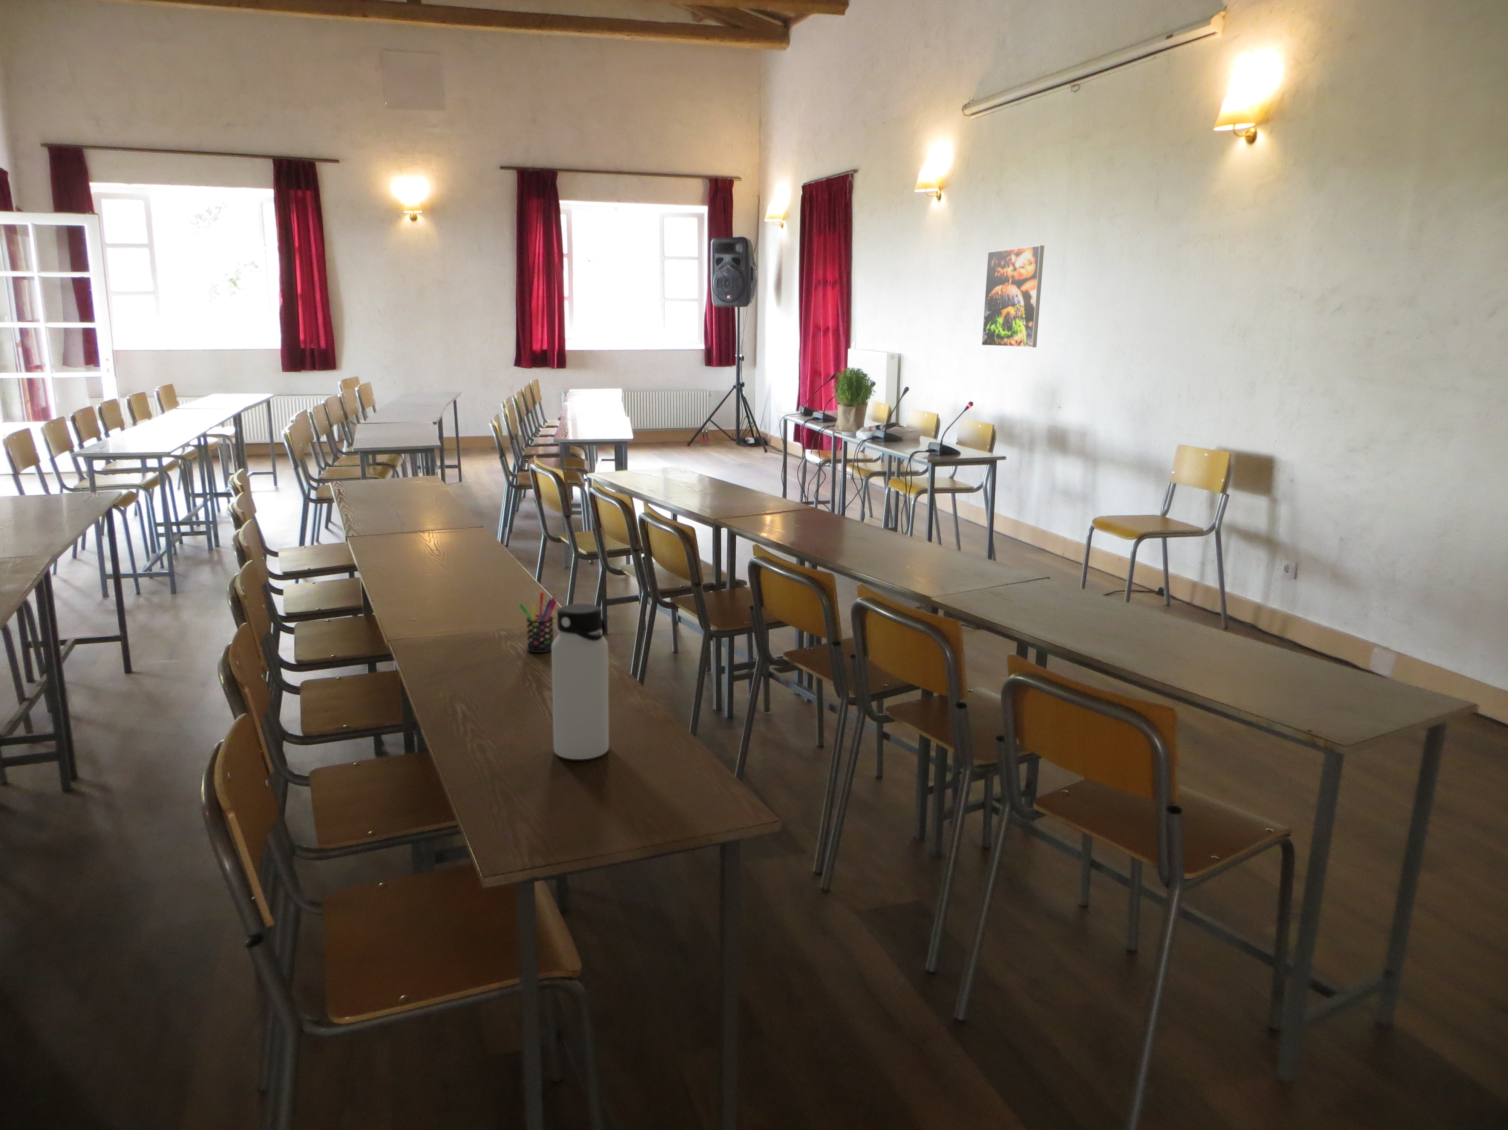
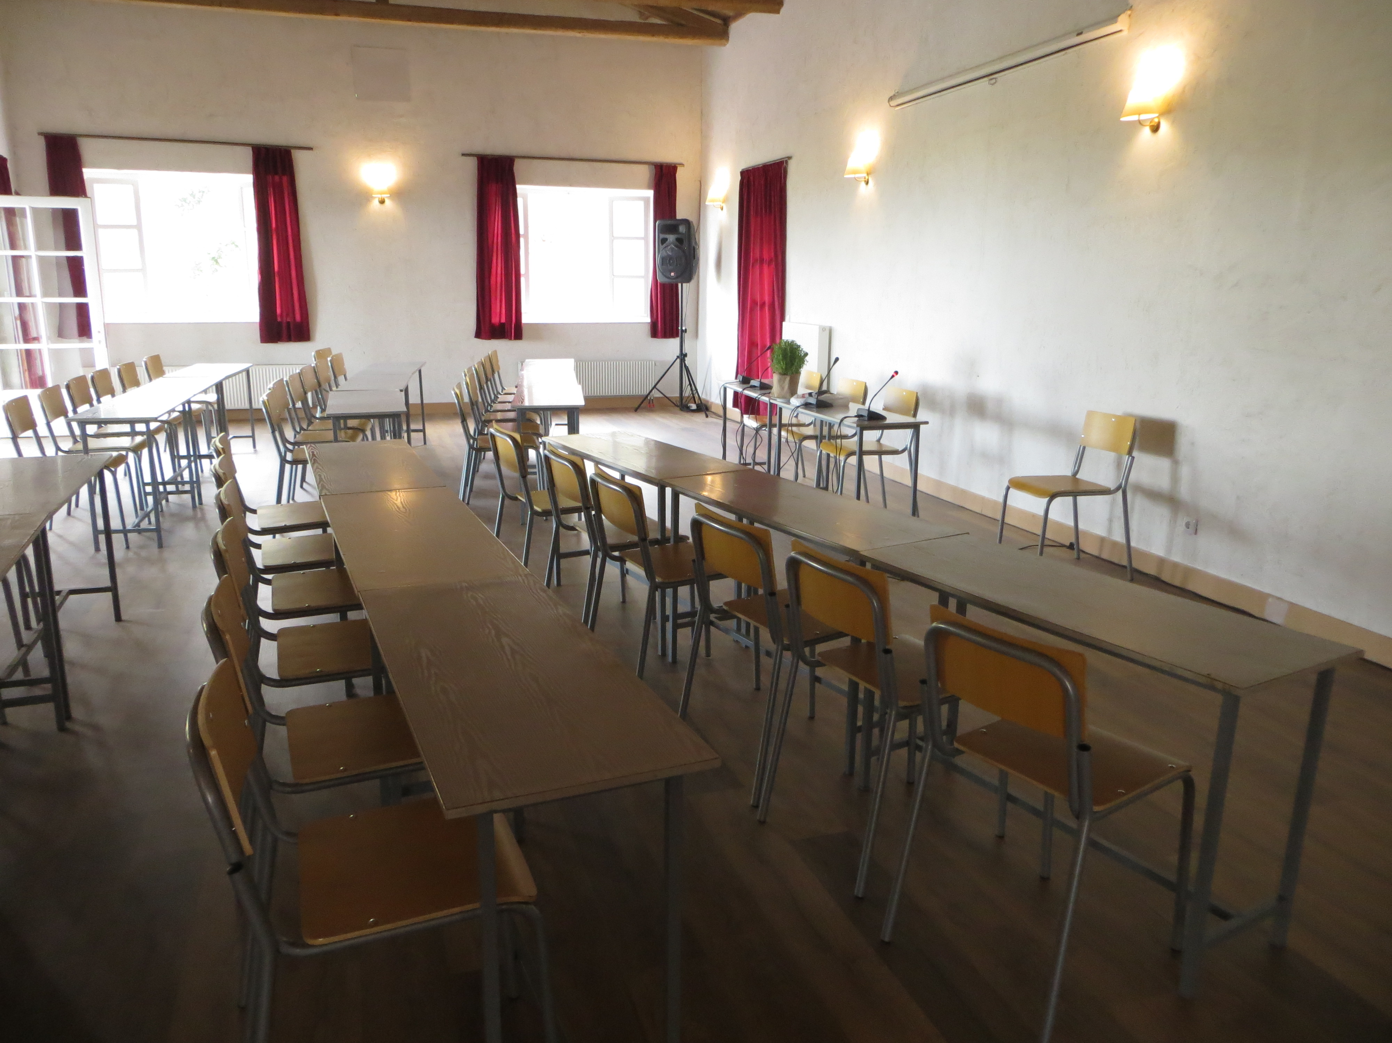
- pen holder [519,592,558,653]
- water bottle [551,603,609,760]
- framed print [981,245,1045,348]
